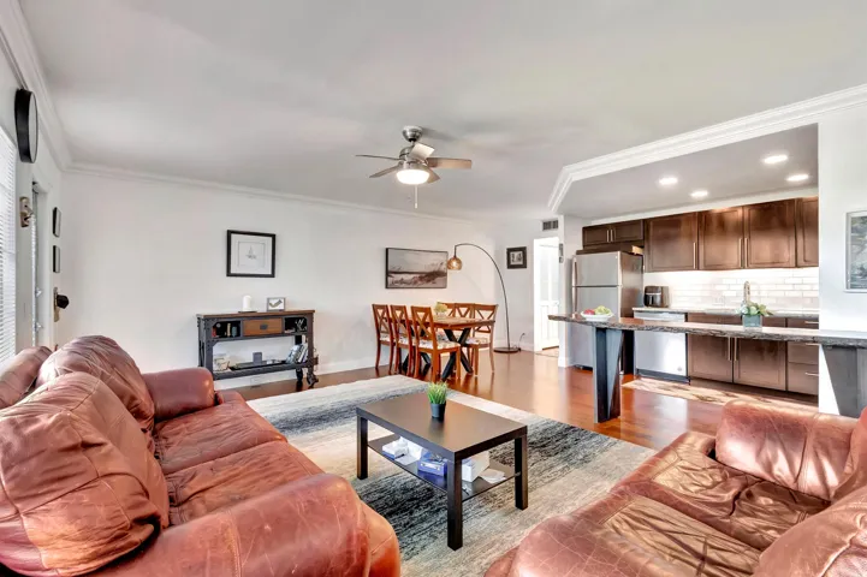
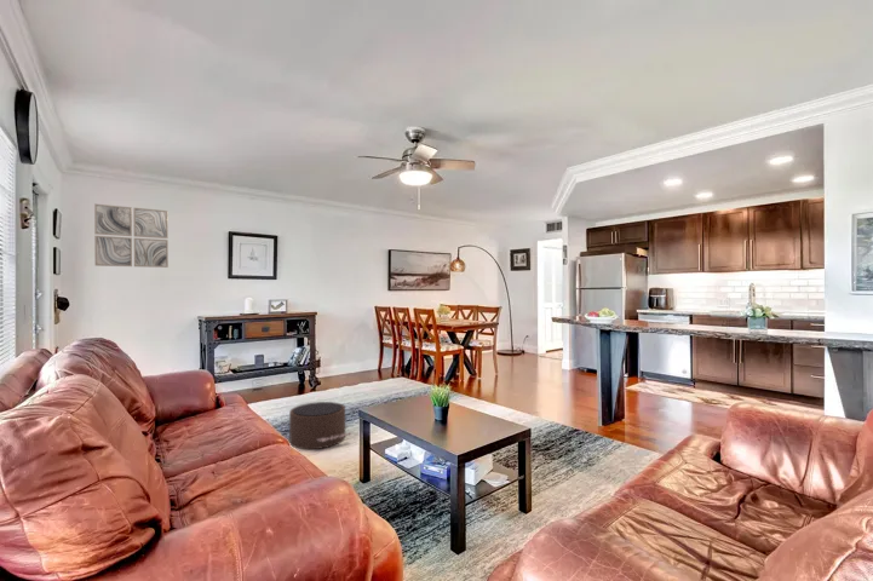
+ pouf [288,401,352,450]
+ wall art [93,202,170,269]
